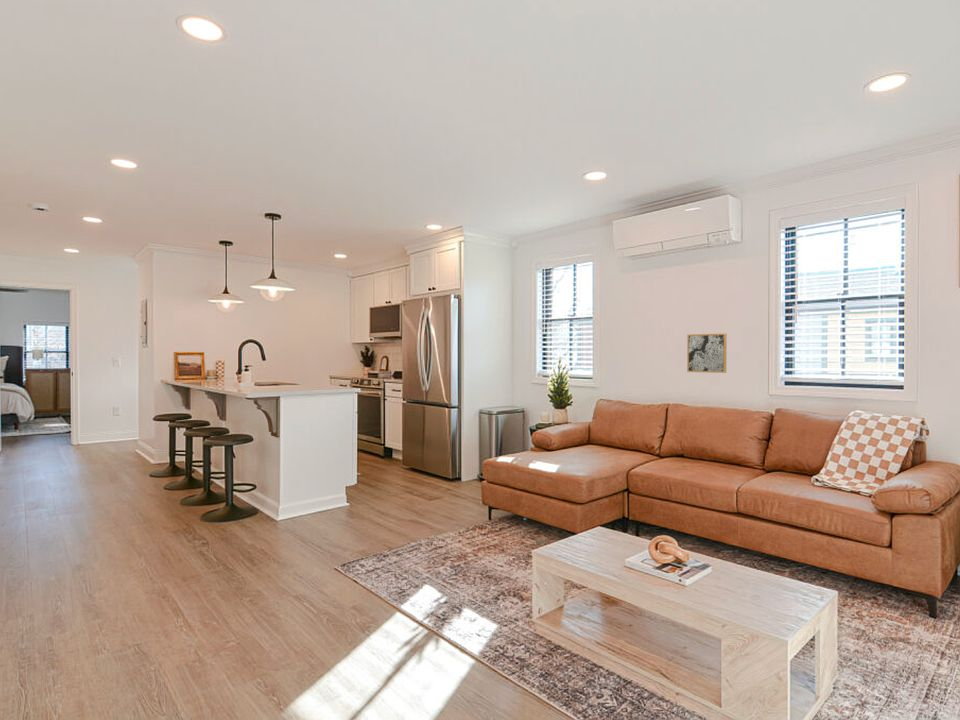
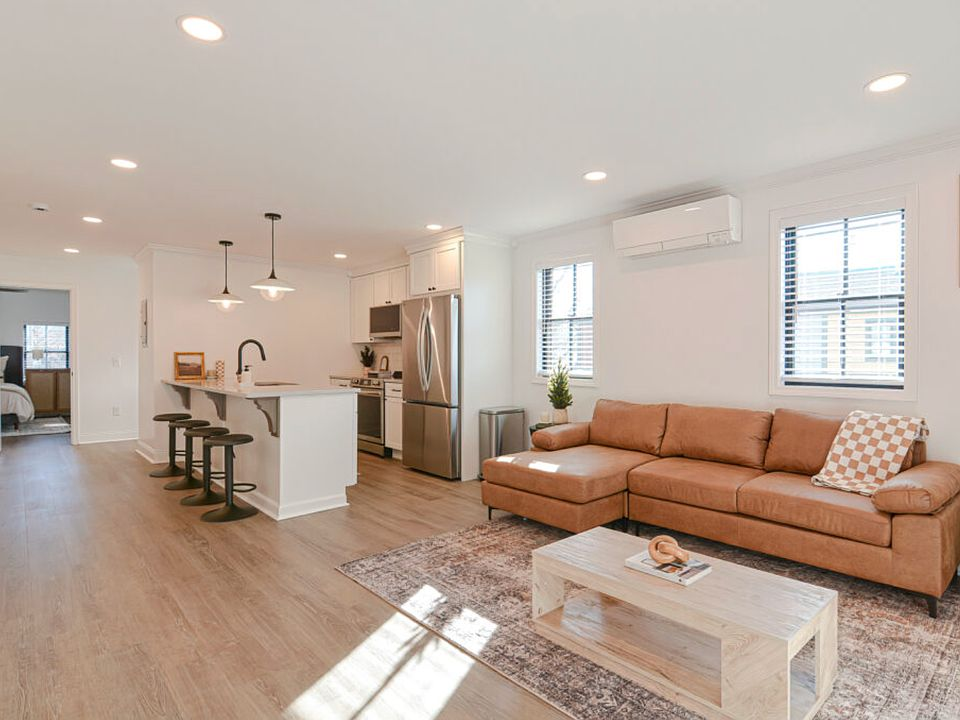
- wall art [686,332,728,374]
